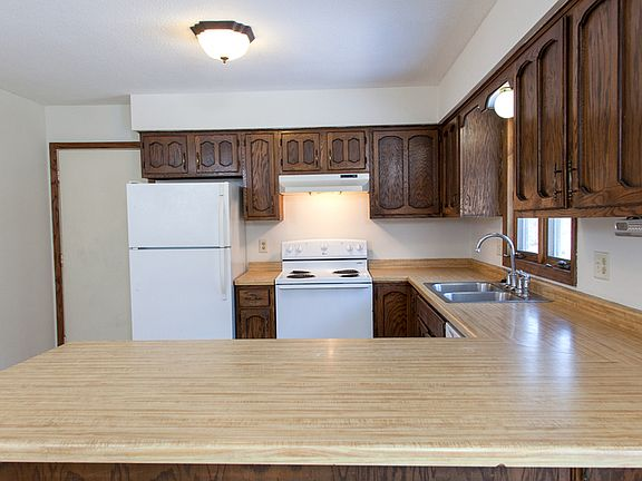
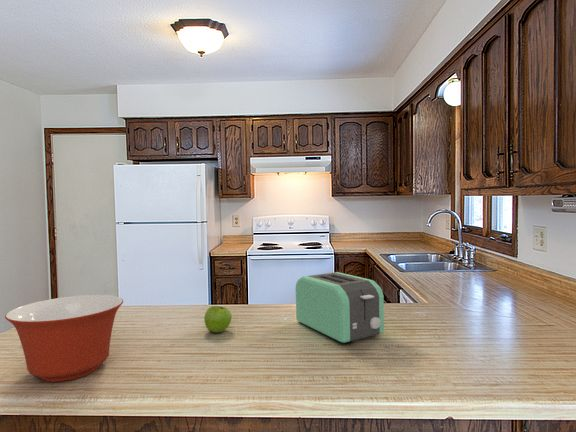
+ fruit [203,305,233,334]
+ toaster [295,271,385,344]
+ mixing bowl [4,294,124,383]
